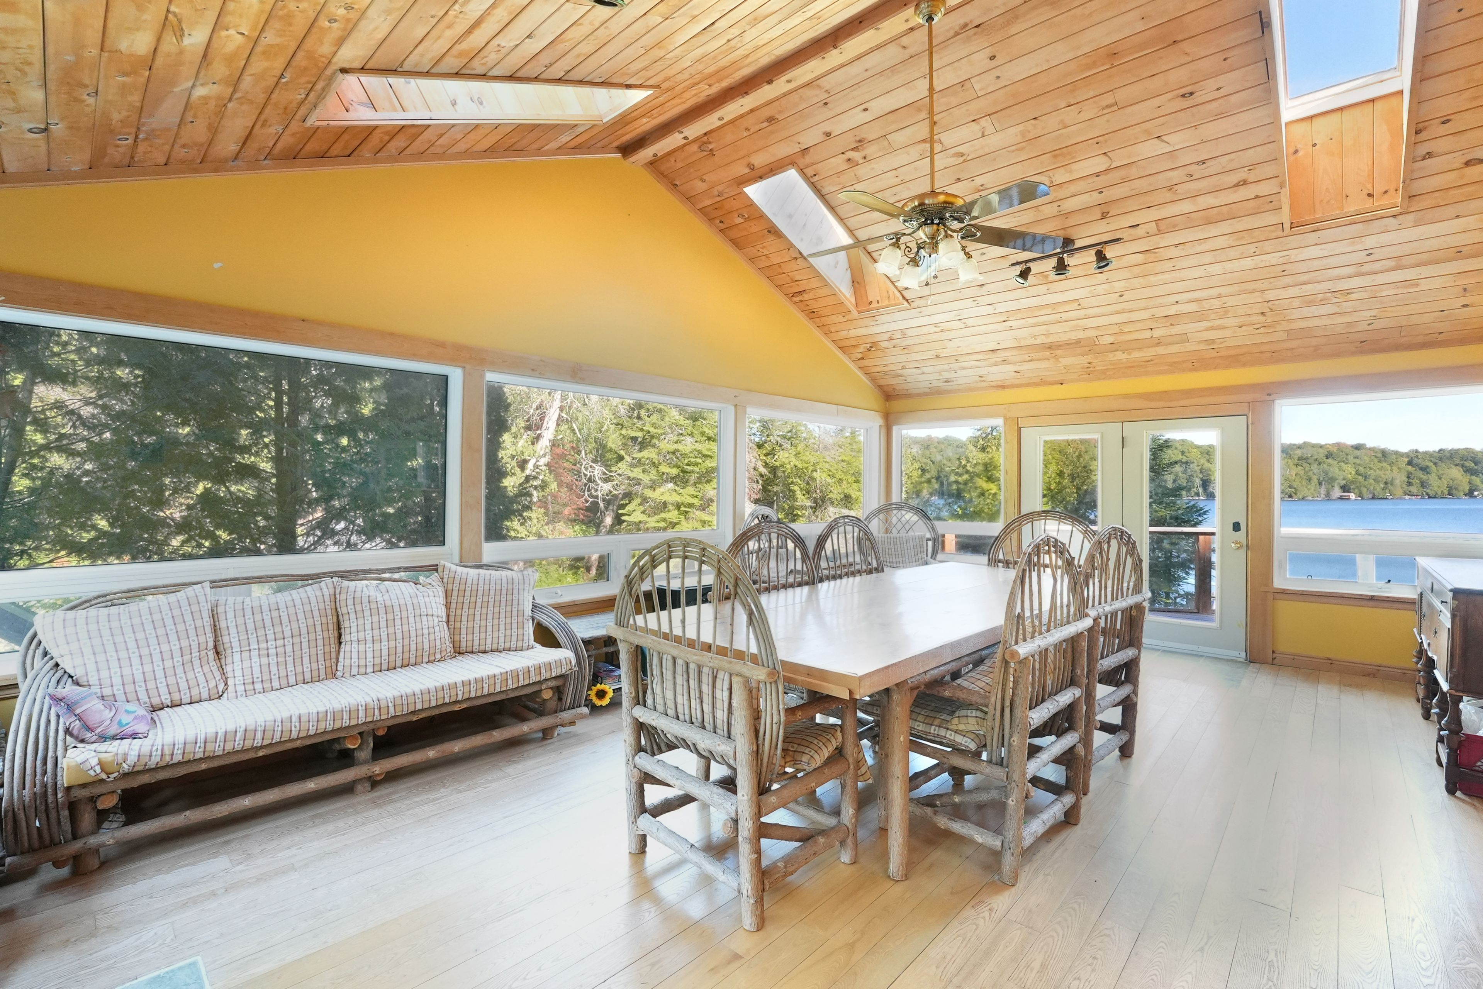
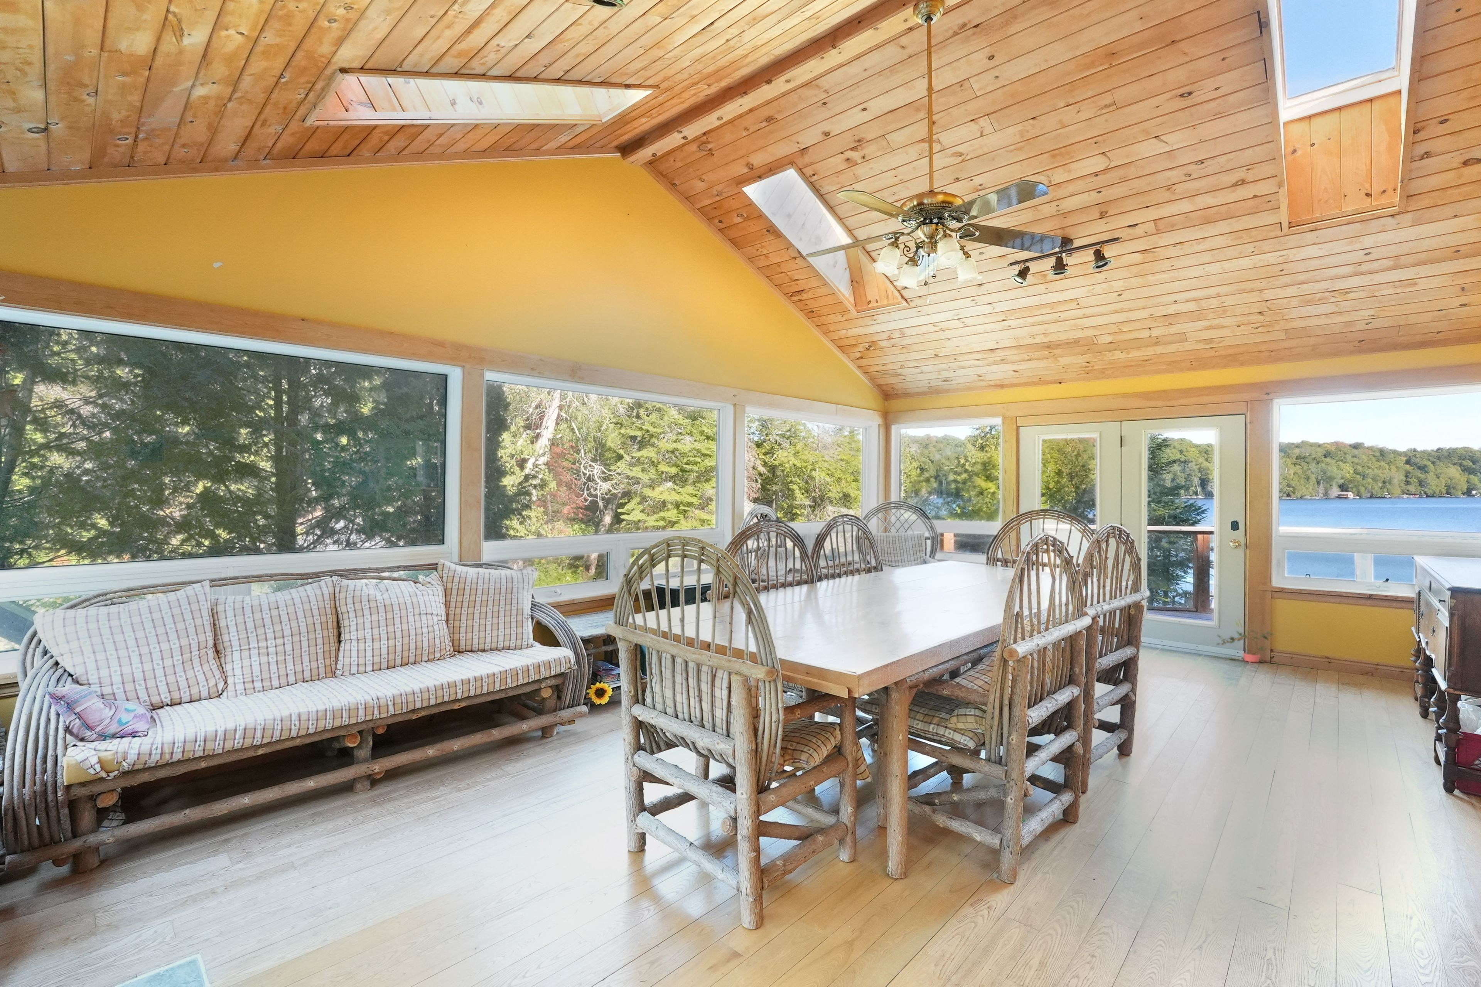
+ potted plant [1215,629,1275,663]
